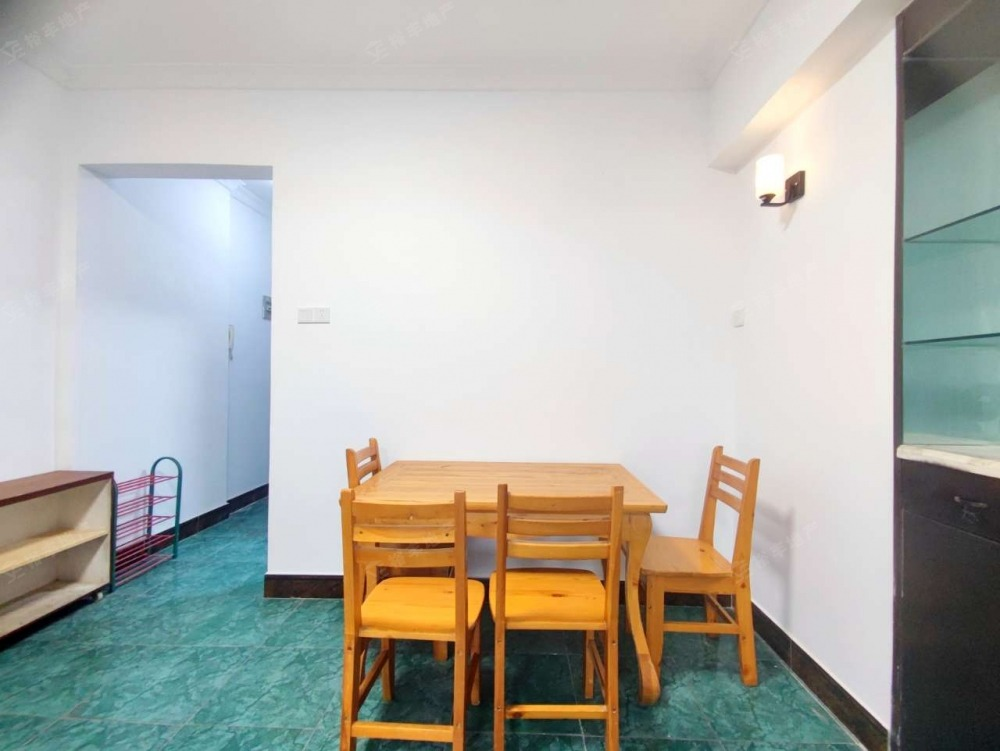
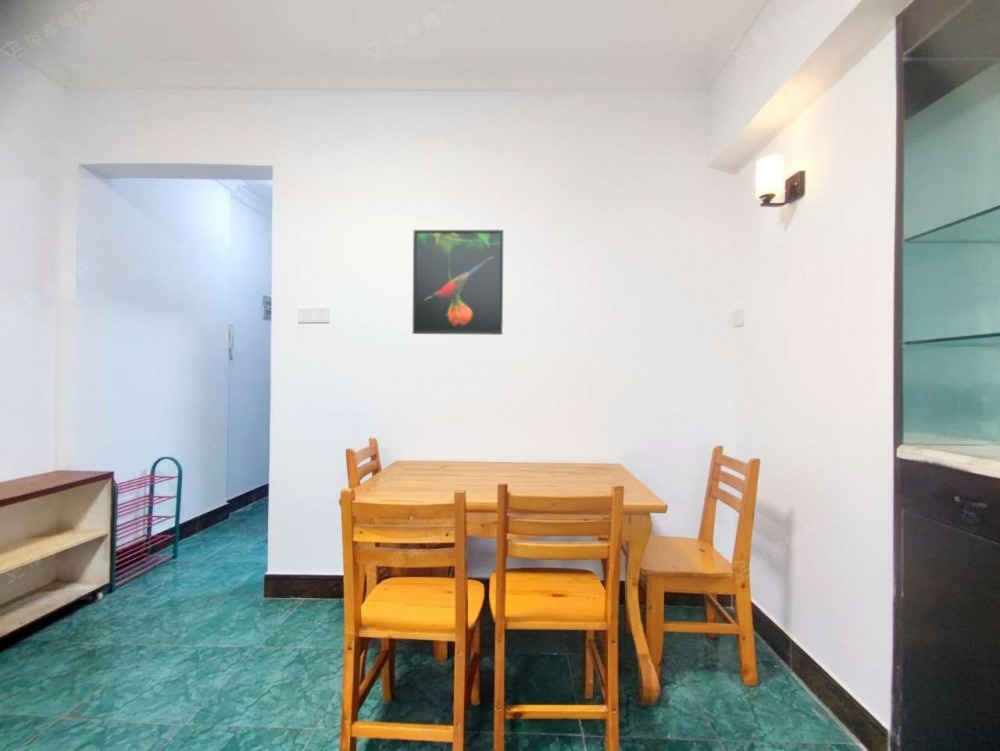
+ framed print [412,229,504,336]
